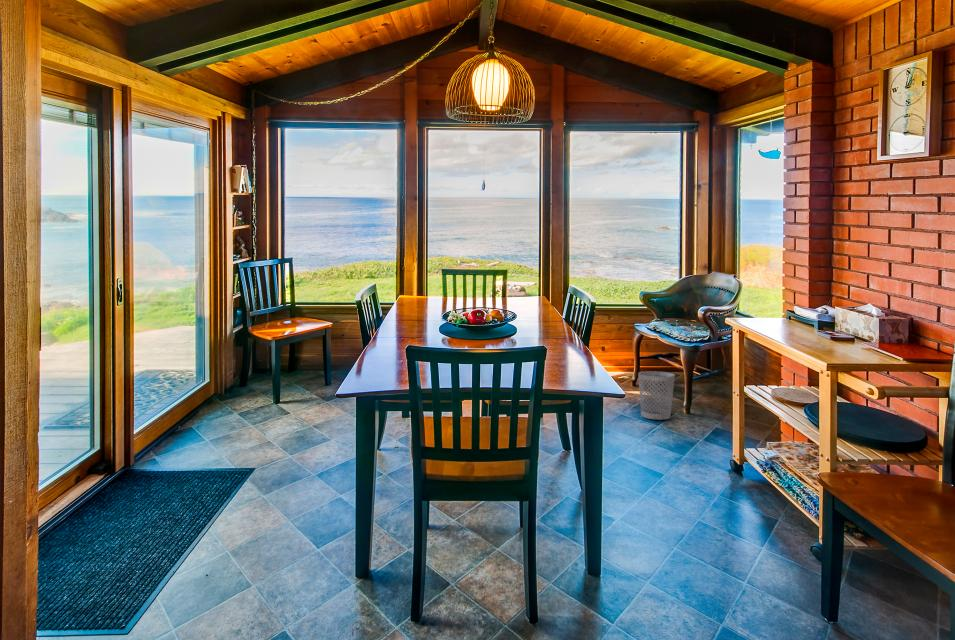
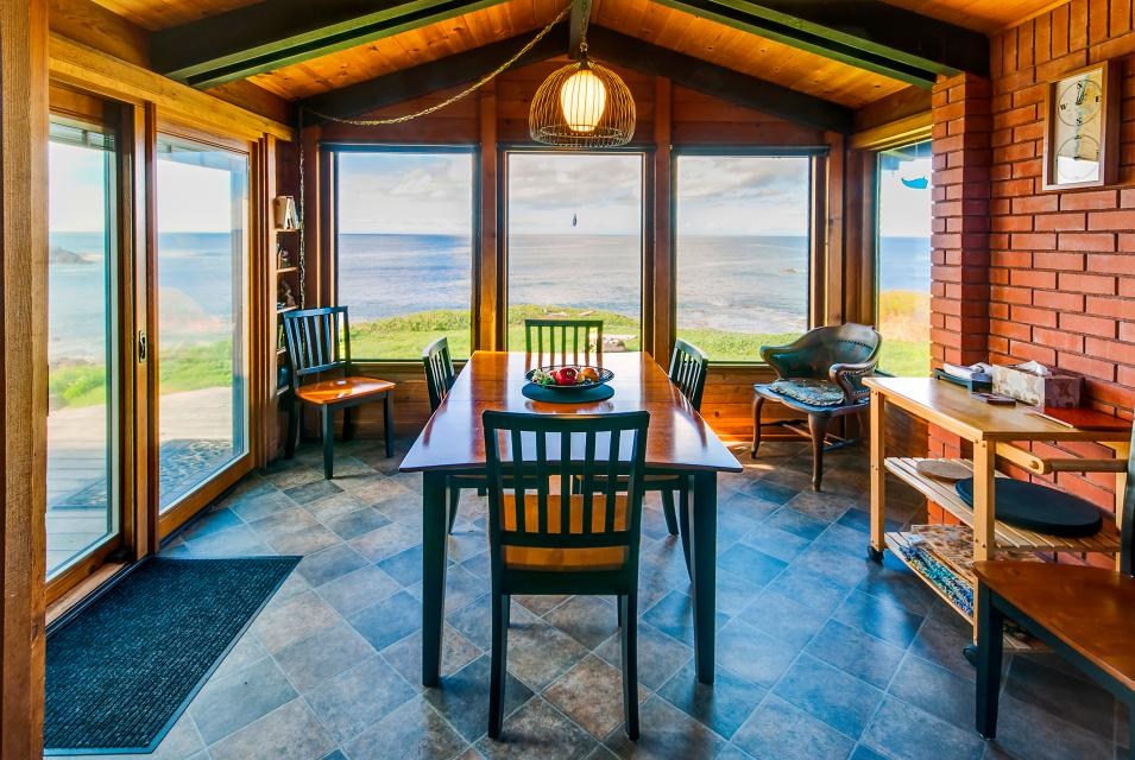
- wastebasket [637,370,676,421]
